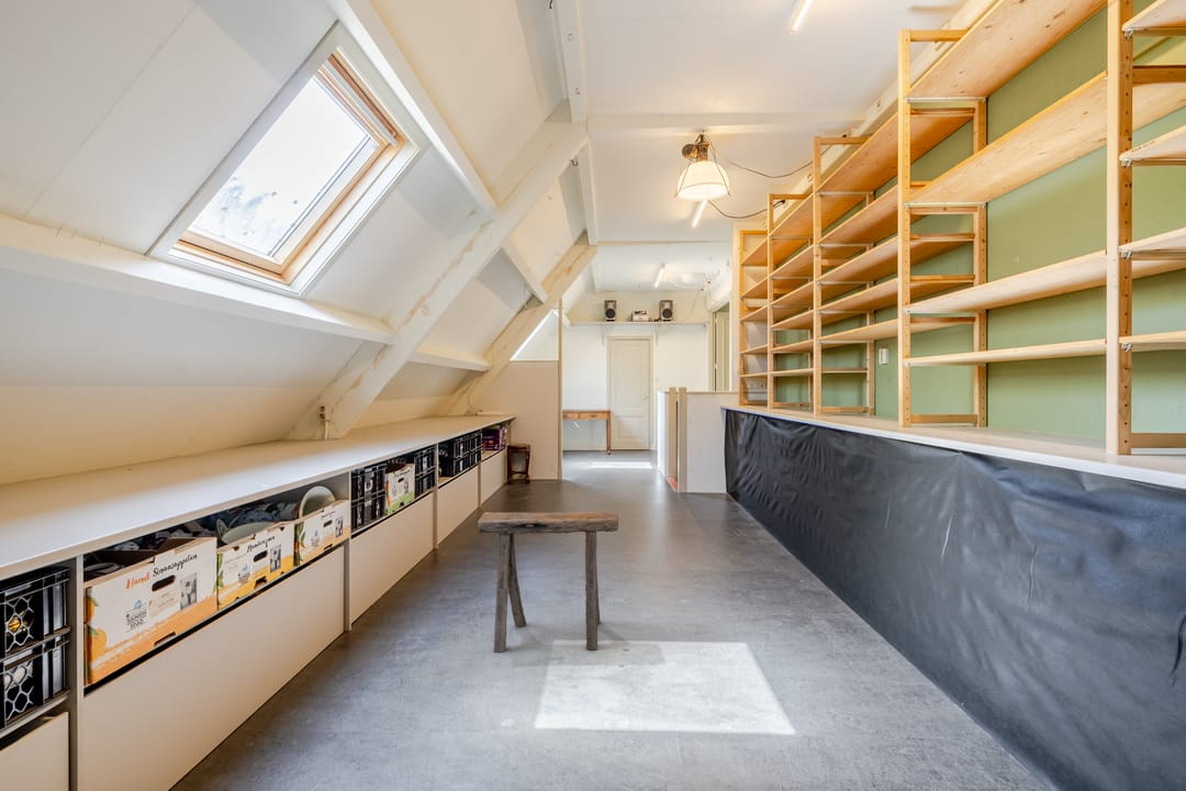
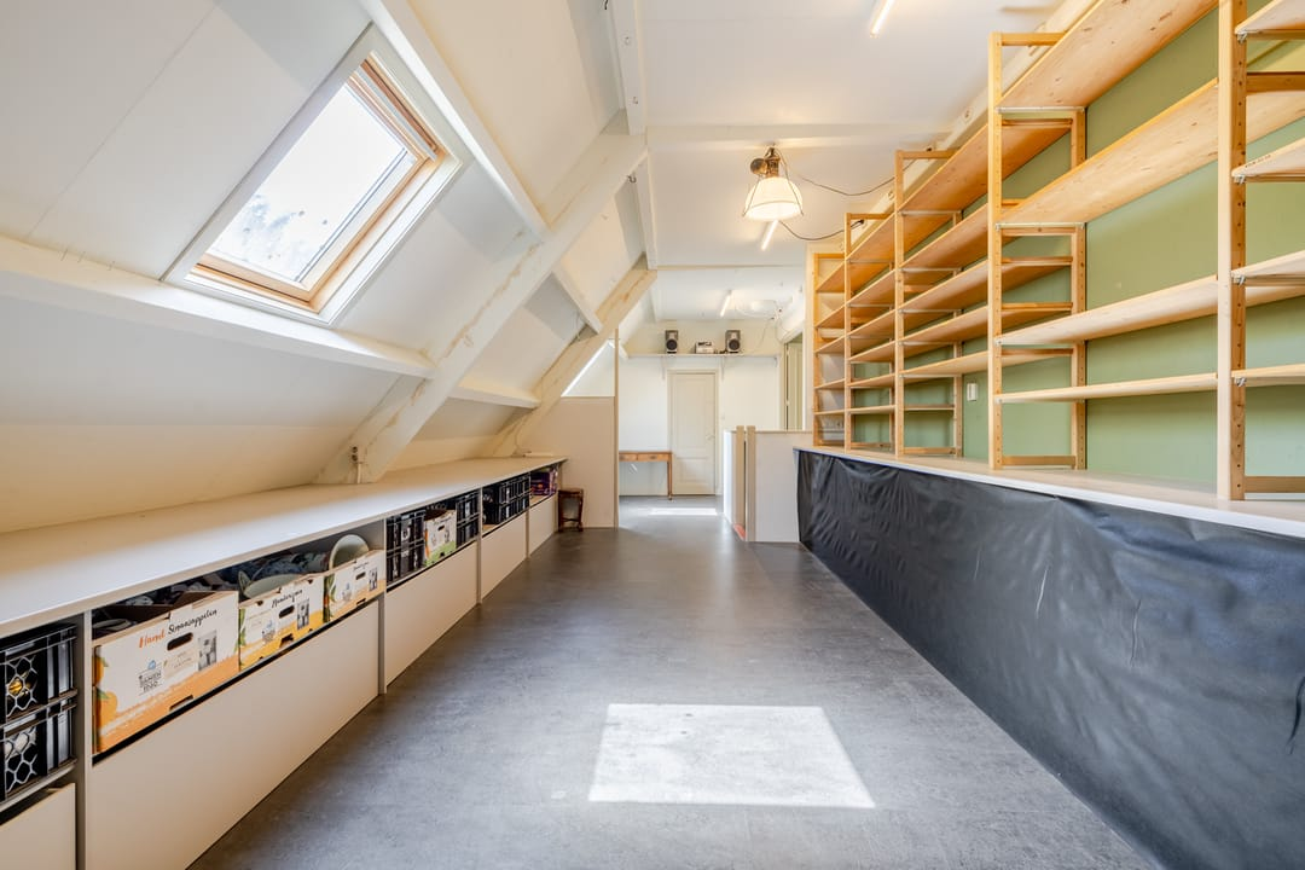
- stool [477,511,619,654]
